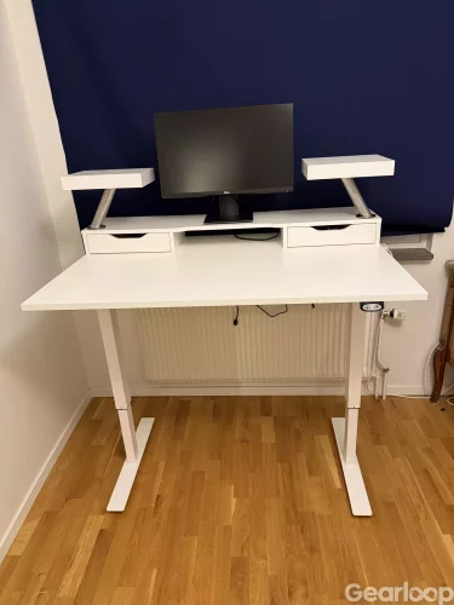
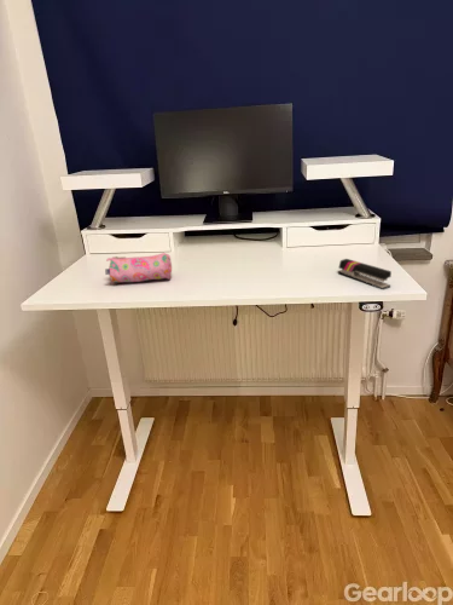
+ pencil case [104,252,173,284]
+ stapler [337,258,393,290]
